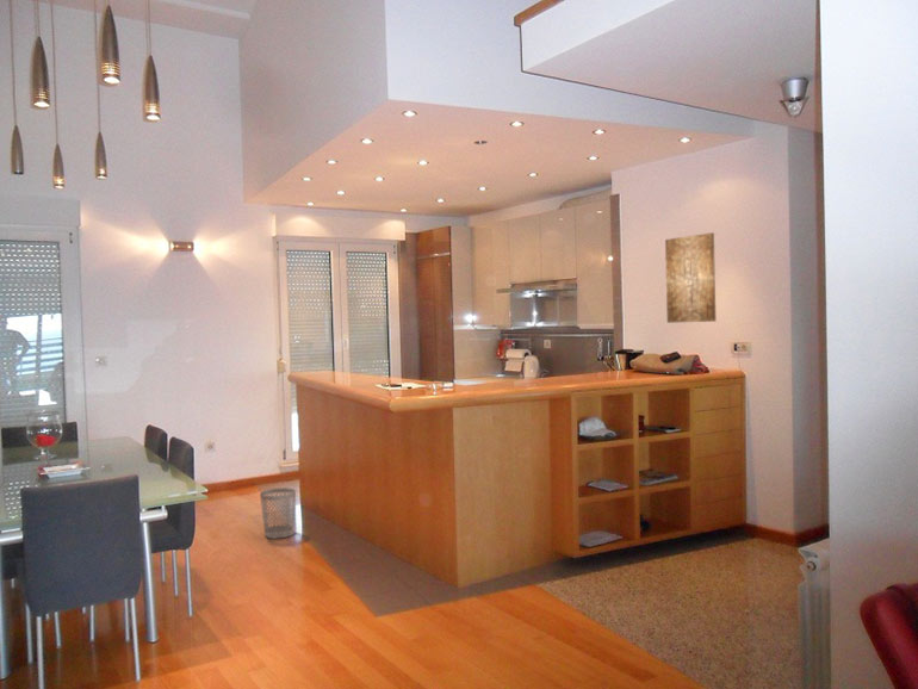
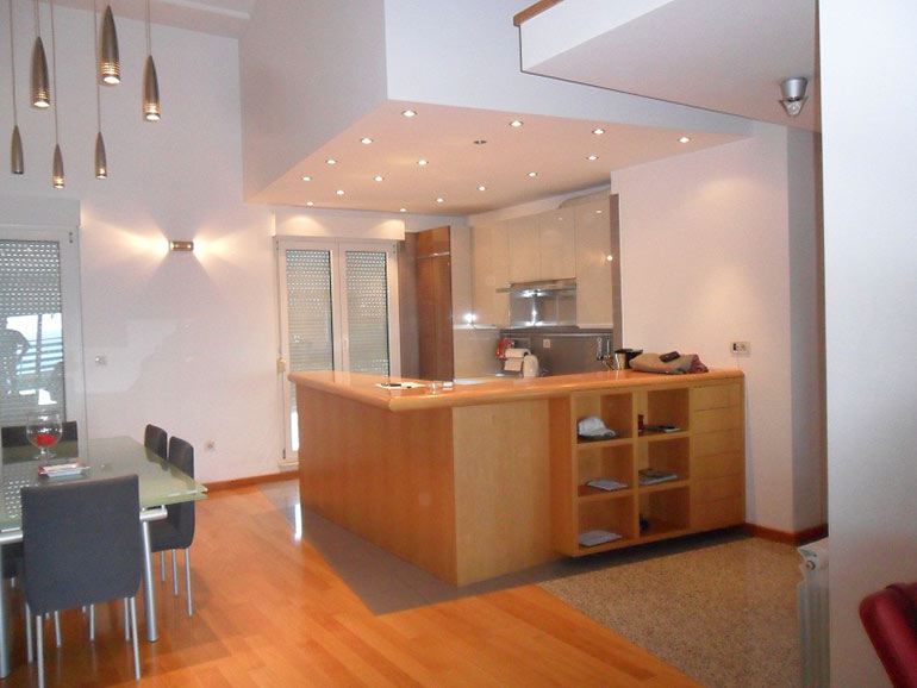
- wall art [664,231,717,324]
- wastebasket [259,486,297,540]
